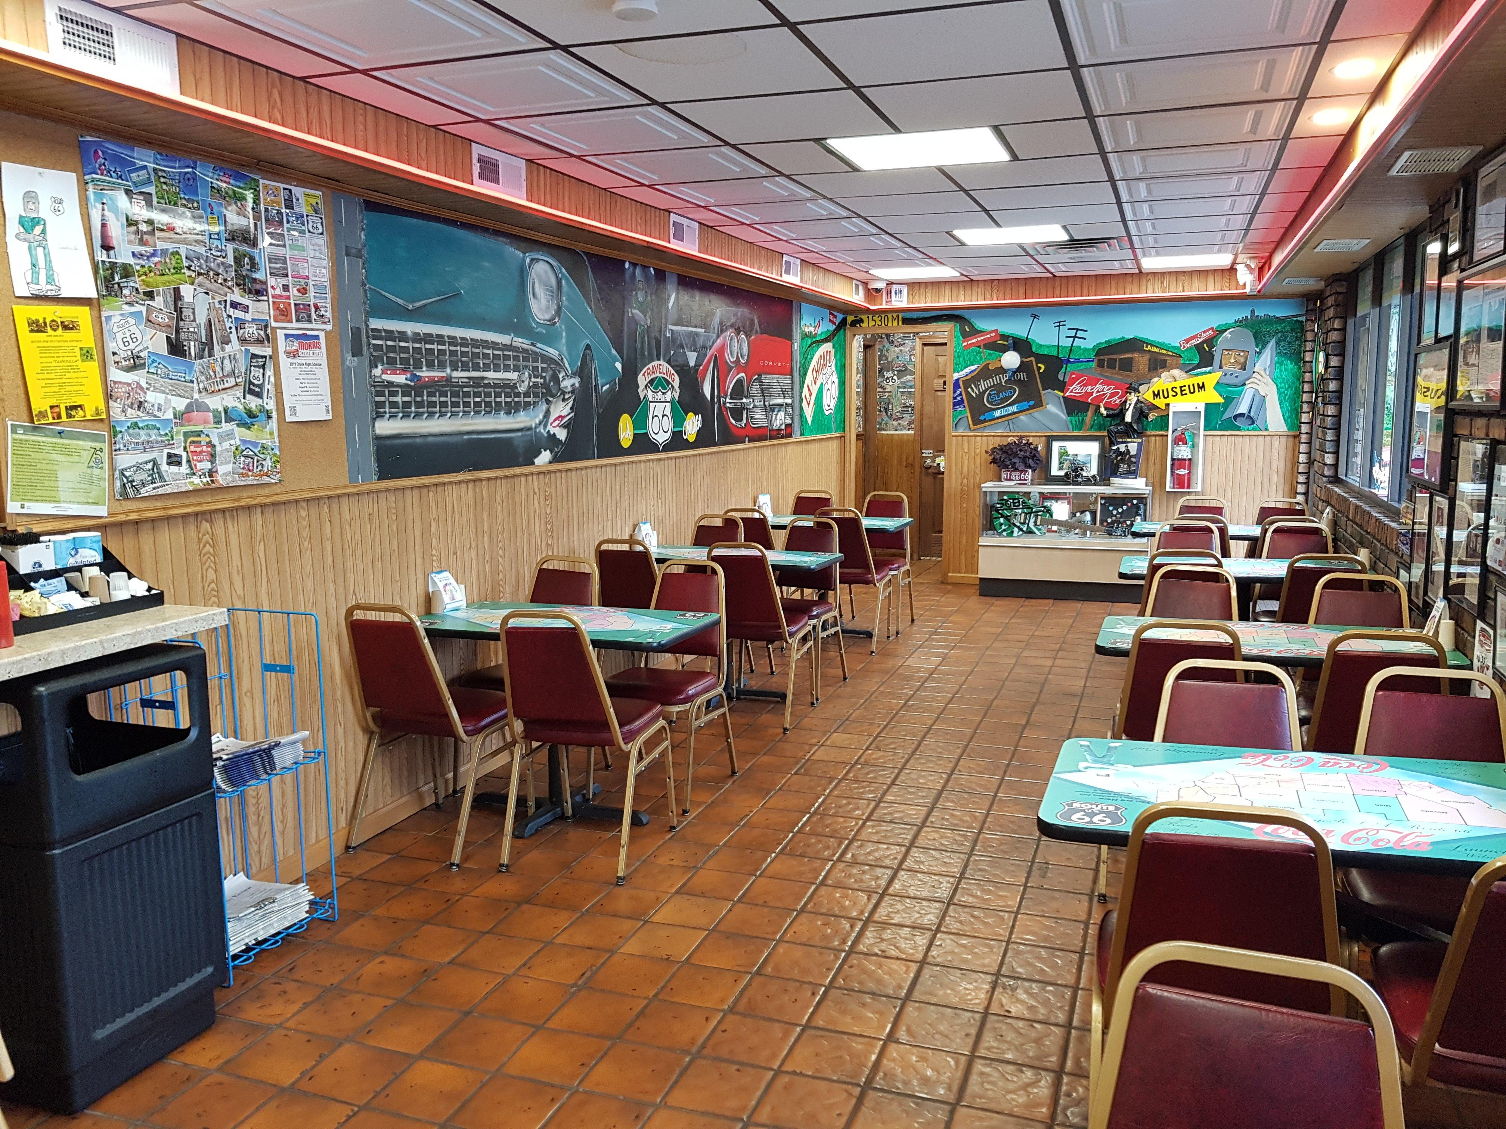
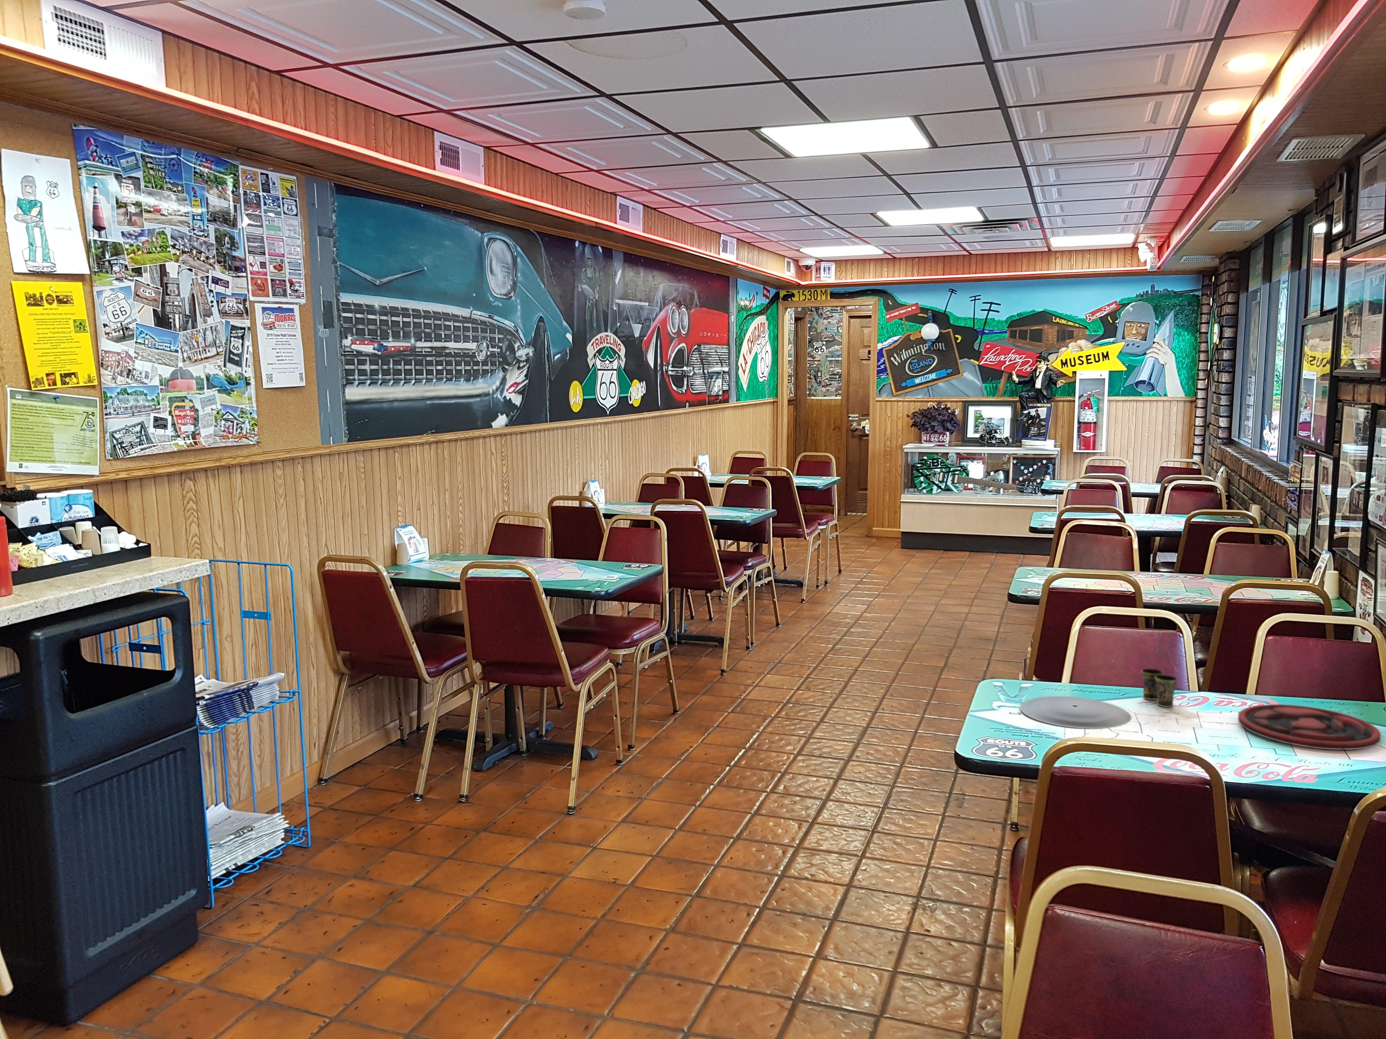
+ cup [1140,668,1178,707]
+ plate [1238,704,1382,750]
+ plate [1020,695,1132,729]
